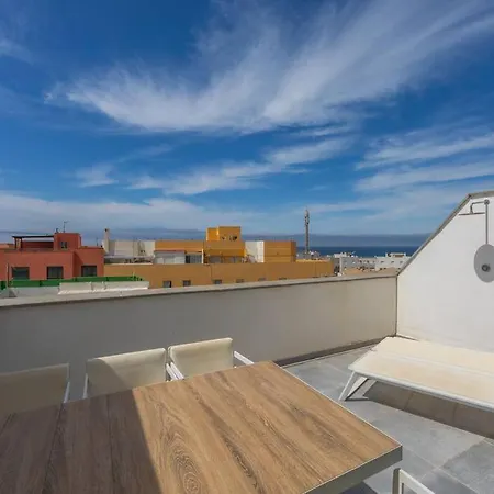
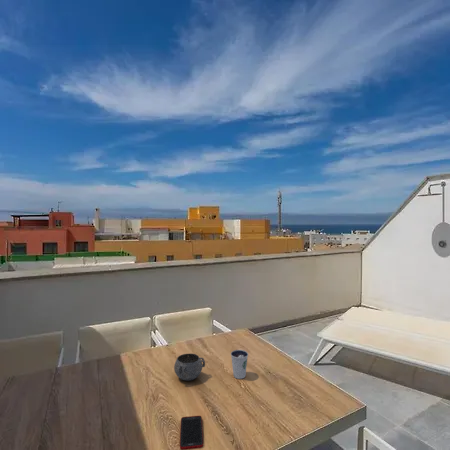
+ dixie cup [230,349,249,380]
+ cell phone [179,415,204,450]
+ decorative bowl [173,352,206,381]
